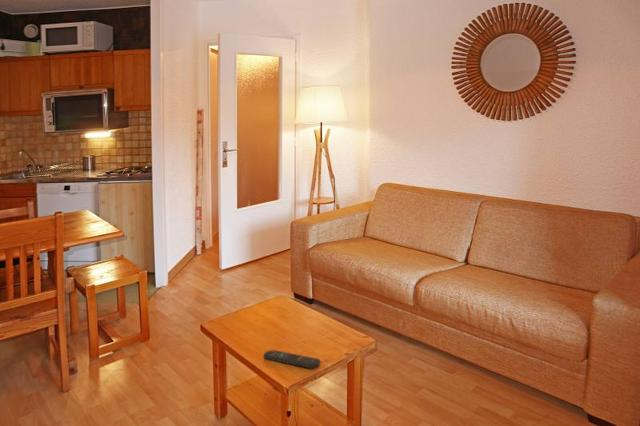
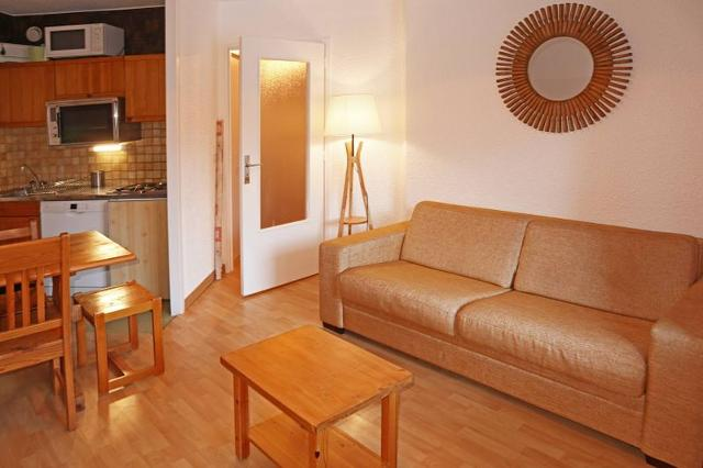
- remote control [263,349,321,370]
